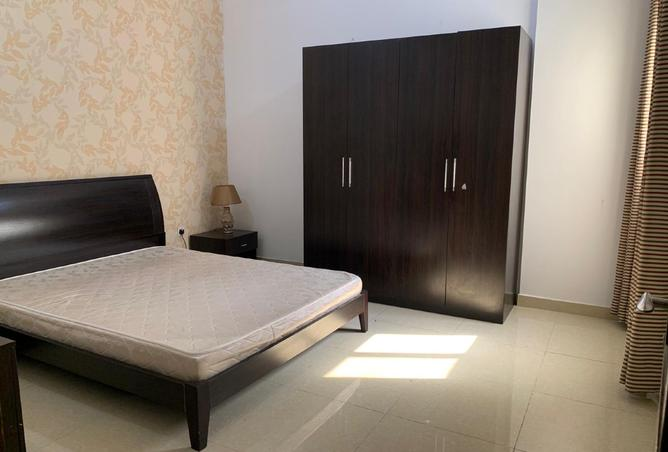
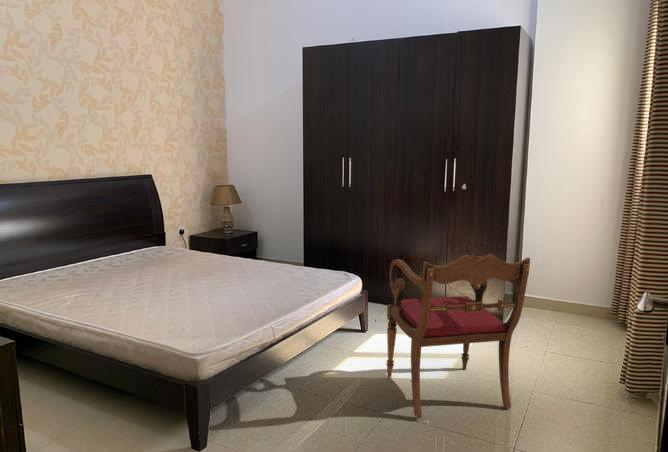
+ armchair [385,253,531,419]
